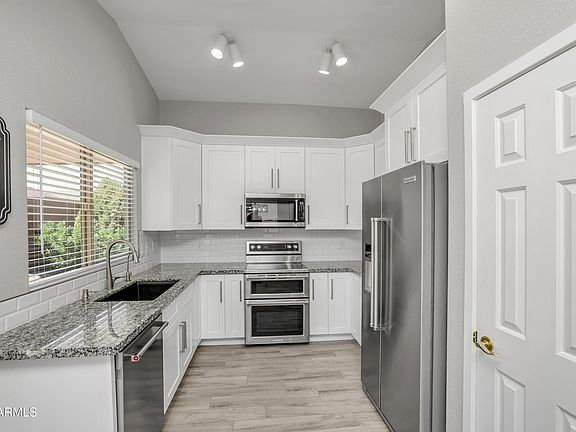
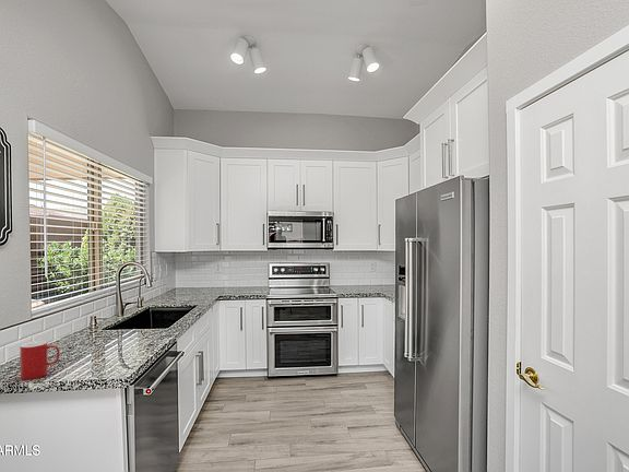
+ cup [19,340,61,380]
